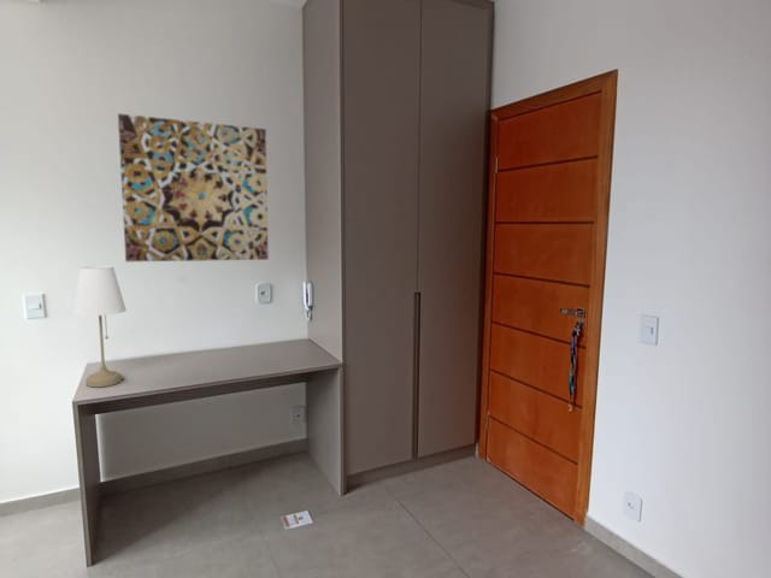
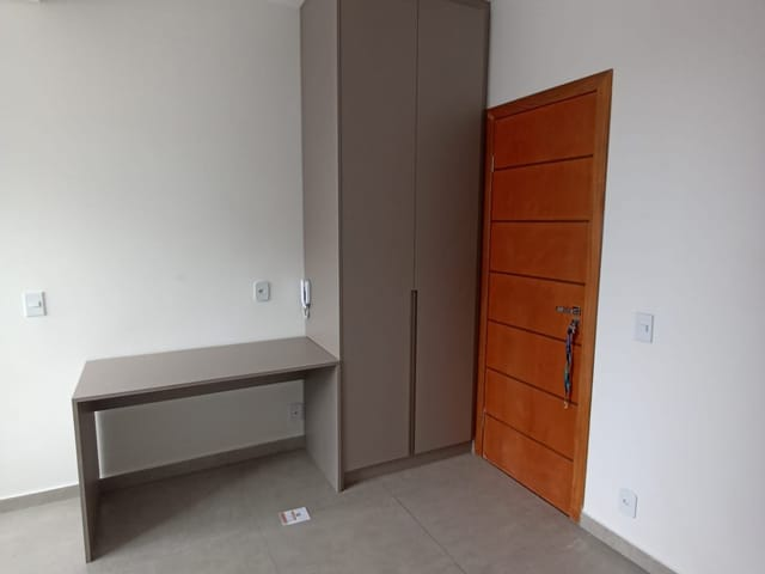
- desk lamp [71,265,128,388]
- wall art [117,112,270,263]
